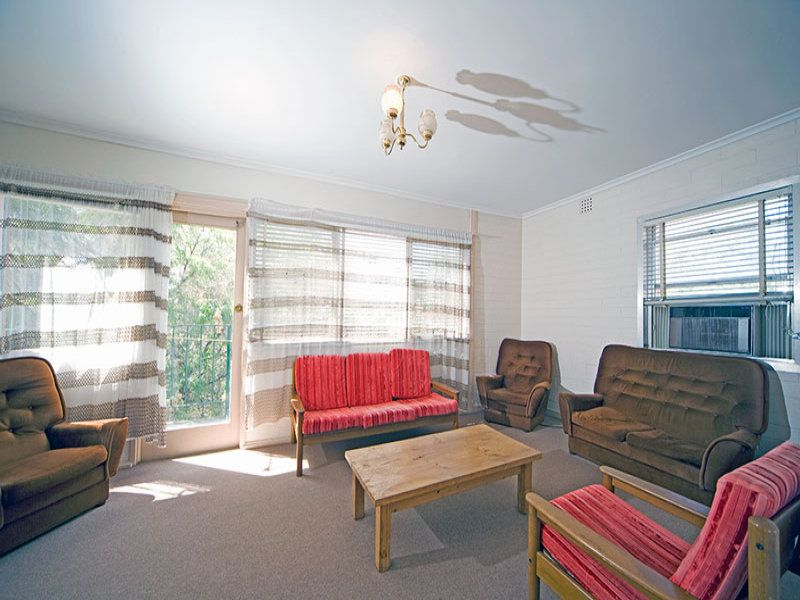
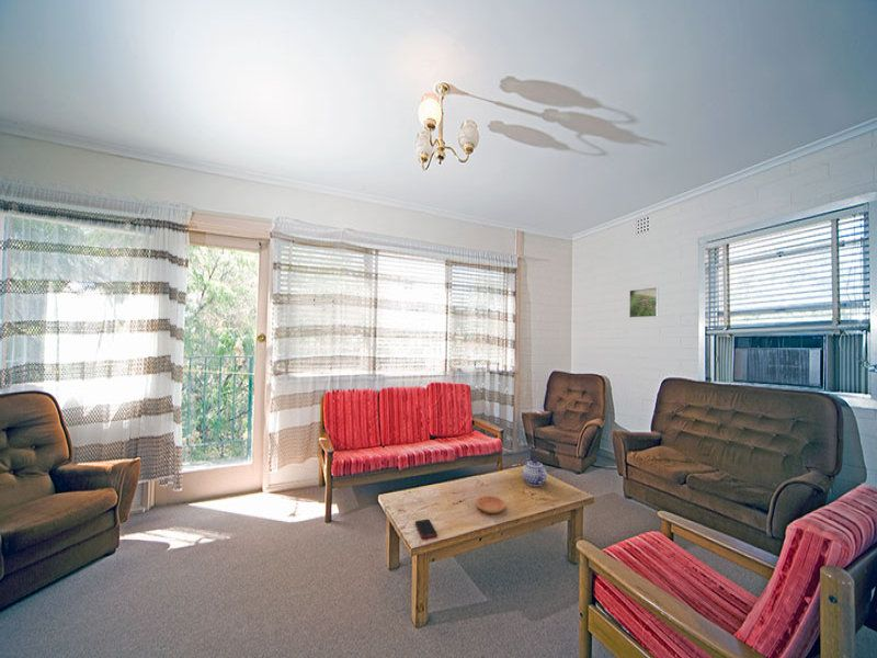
+ saucer [476,495,506,514]
+ teapot [522,457,548,487]
+ cell phone [414,518,438,540]
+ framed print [628,286,660,319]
